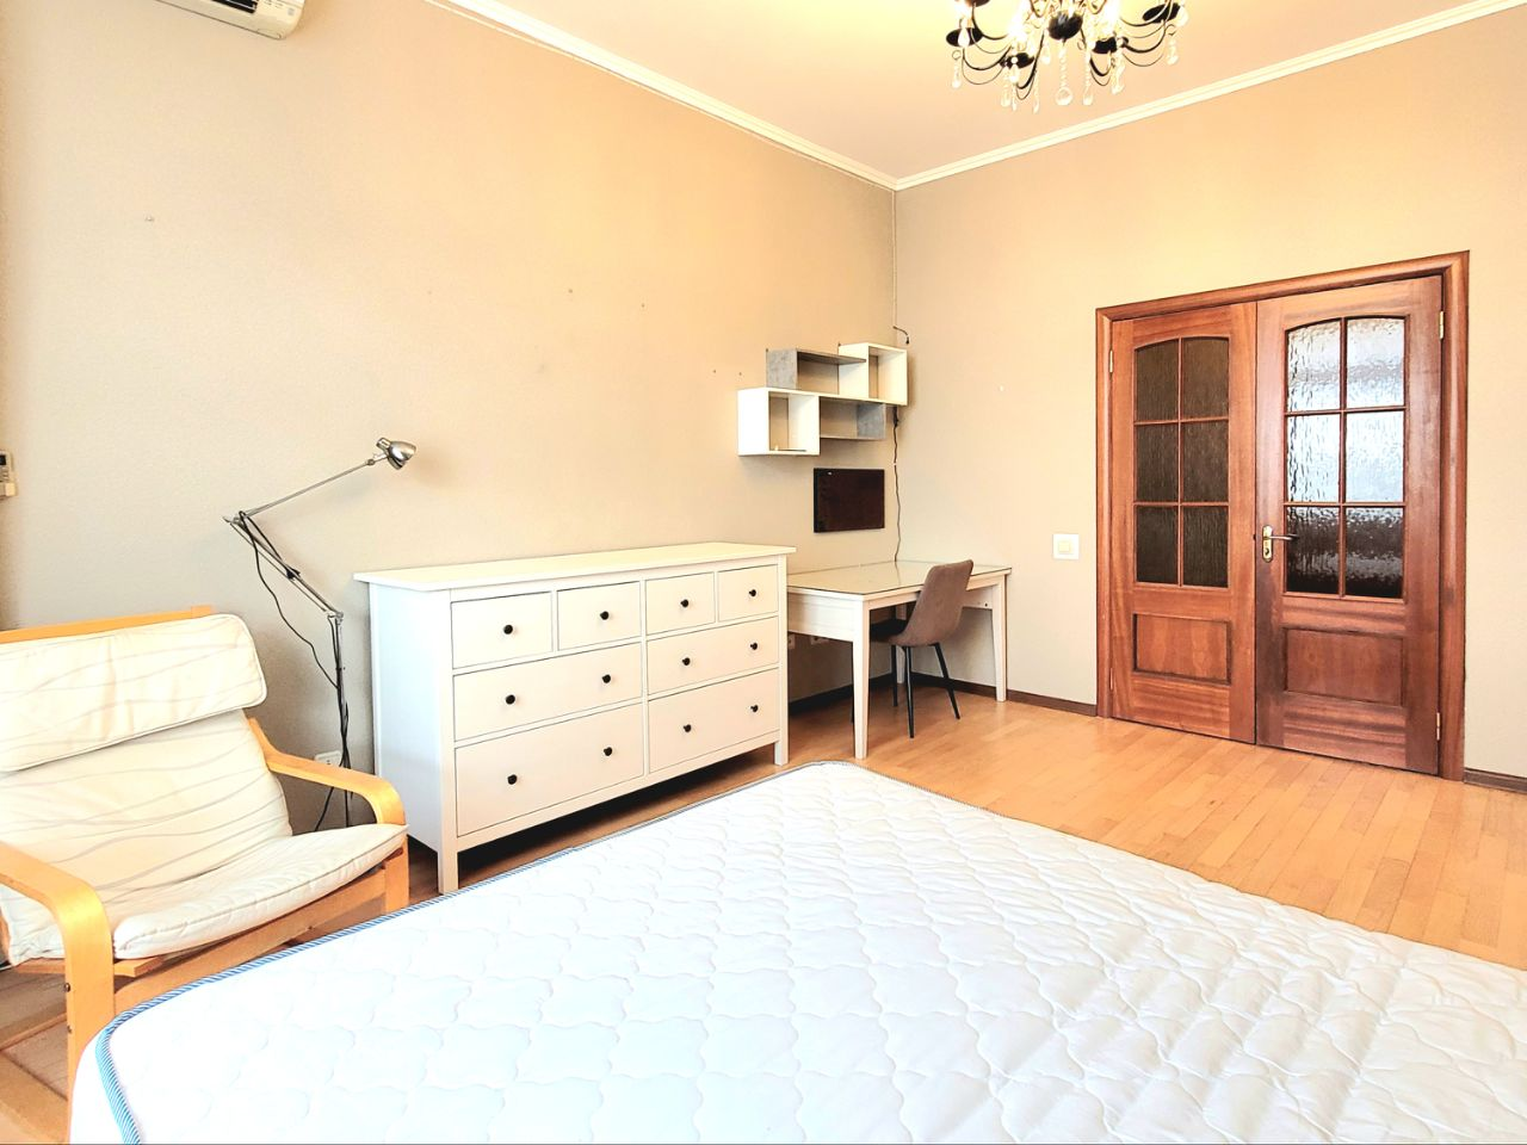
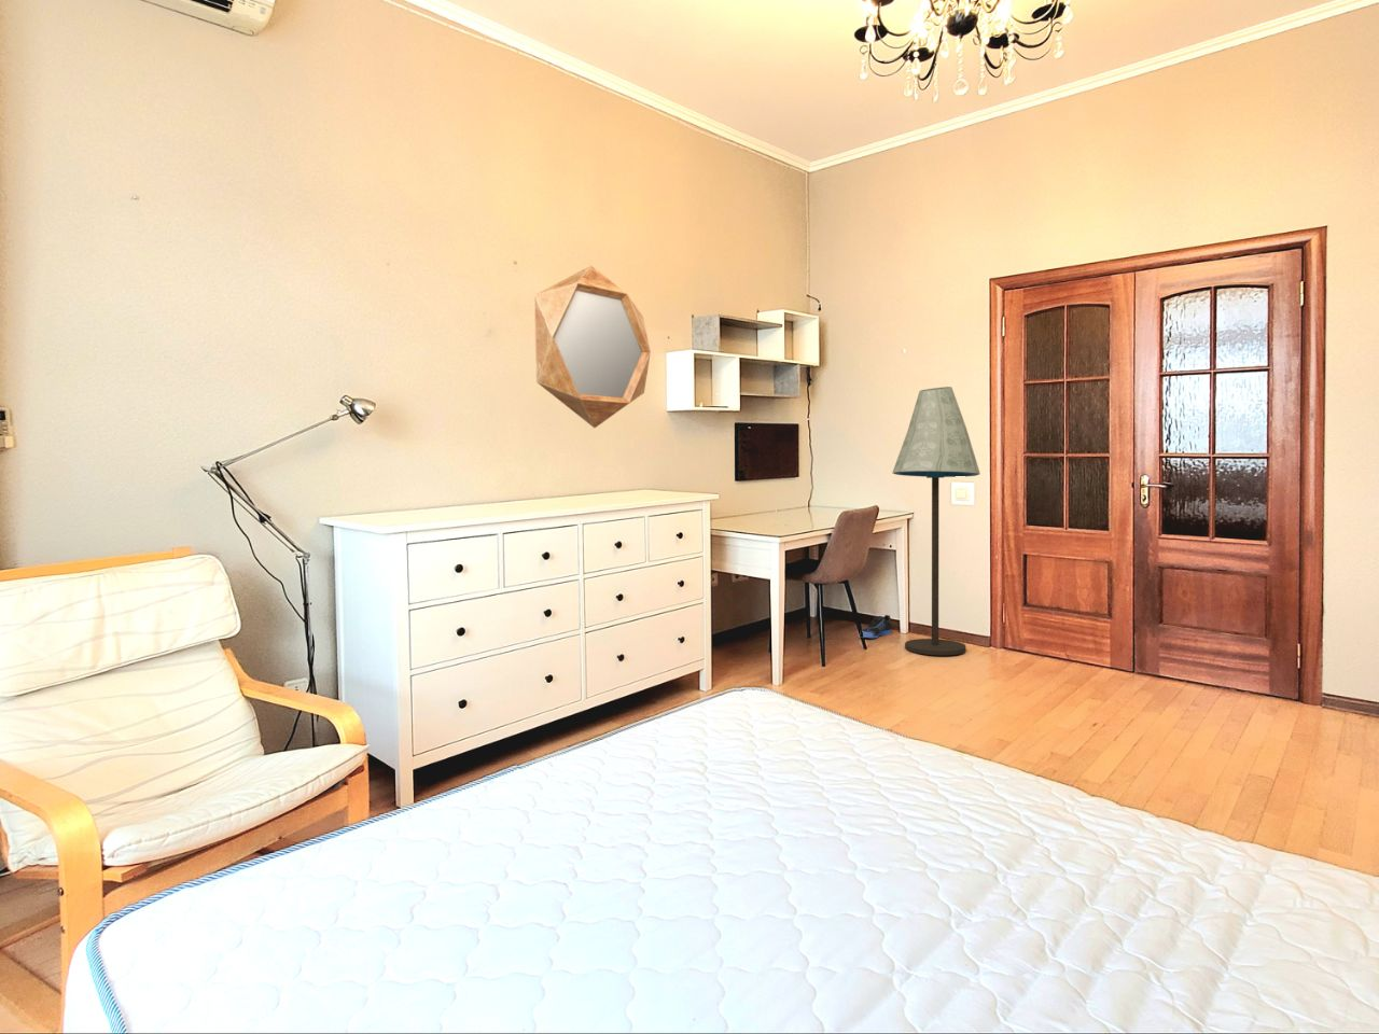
+ floor lamp [891,386,982,656]
+ home mirror [533,265,651,429]
+ sneaker [861,614,894,639]
